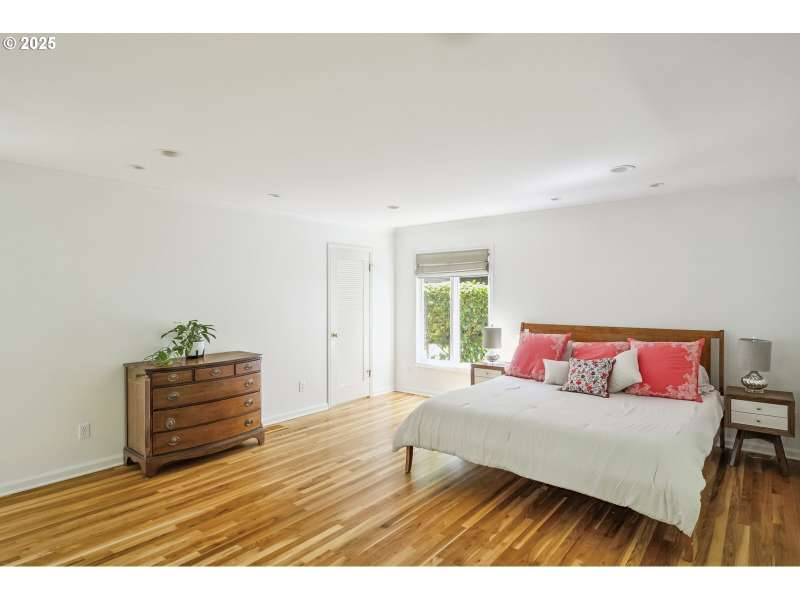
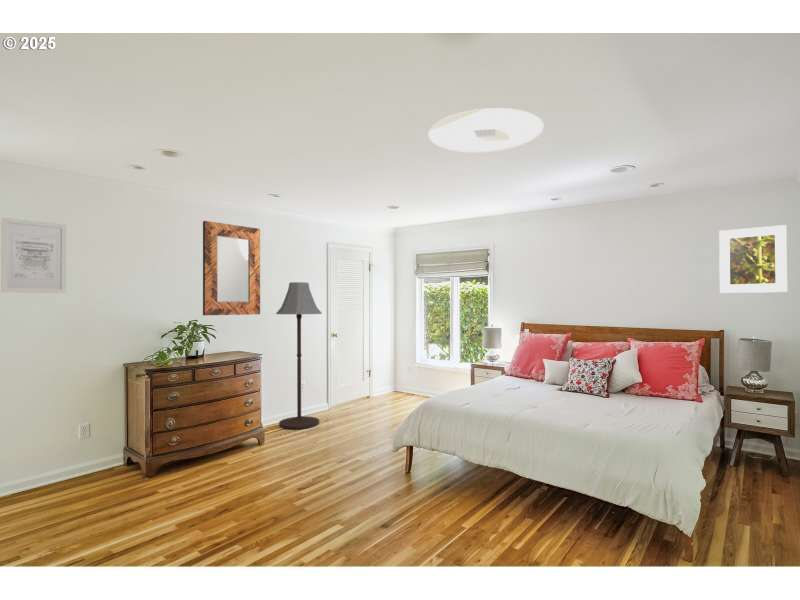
+ floor lamp [275,281,323,430]
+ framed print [718,224,788,294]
+ ceiling light [427,107,544,153]
+ wall art [0,217,67,294]
+ home mirror [202,220,261,316]
